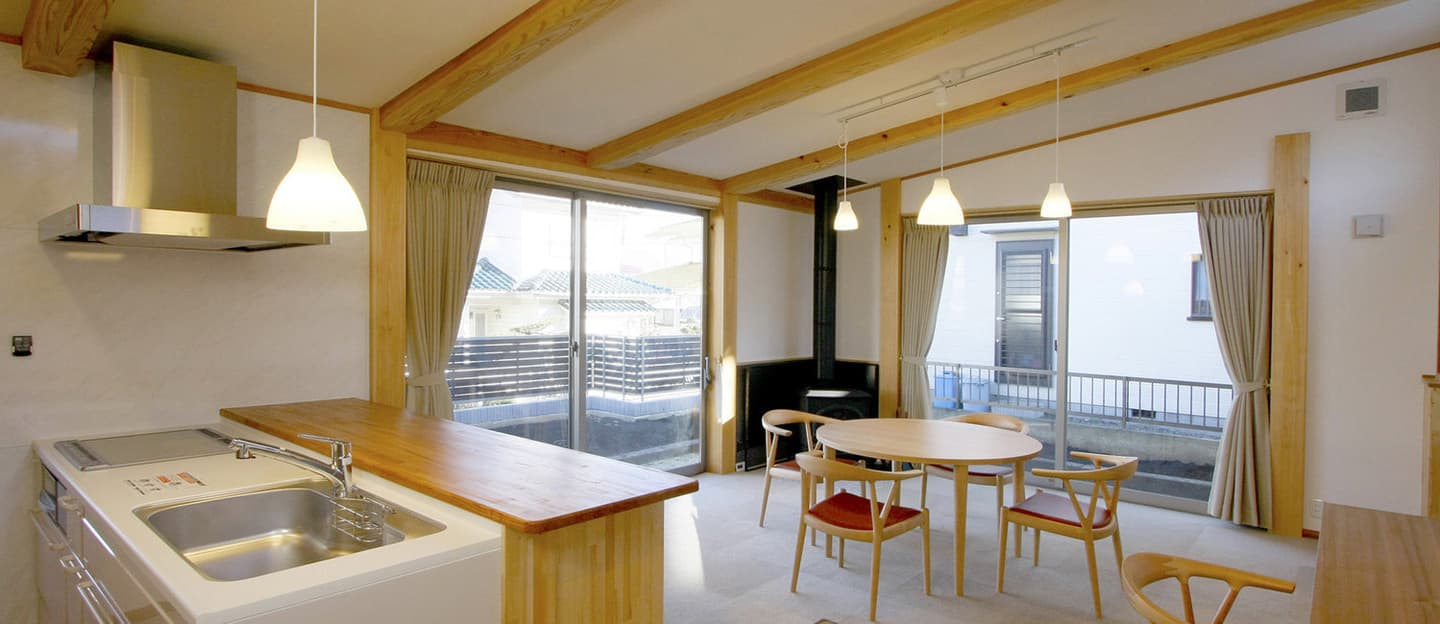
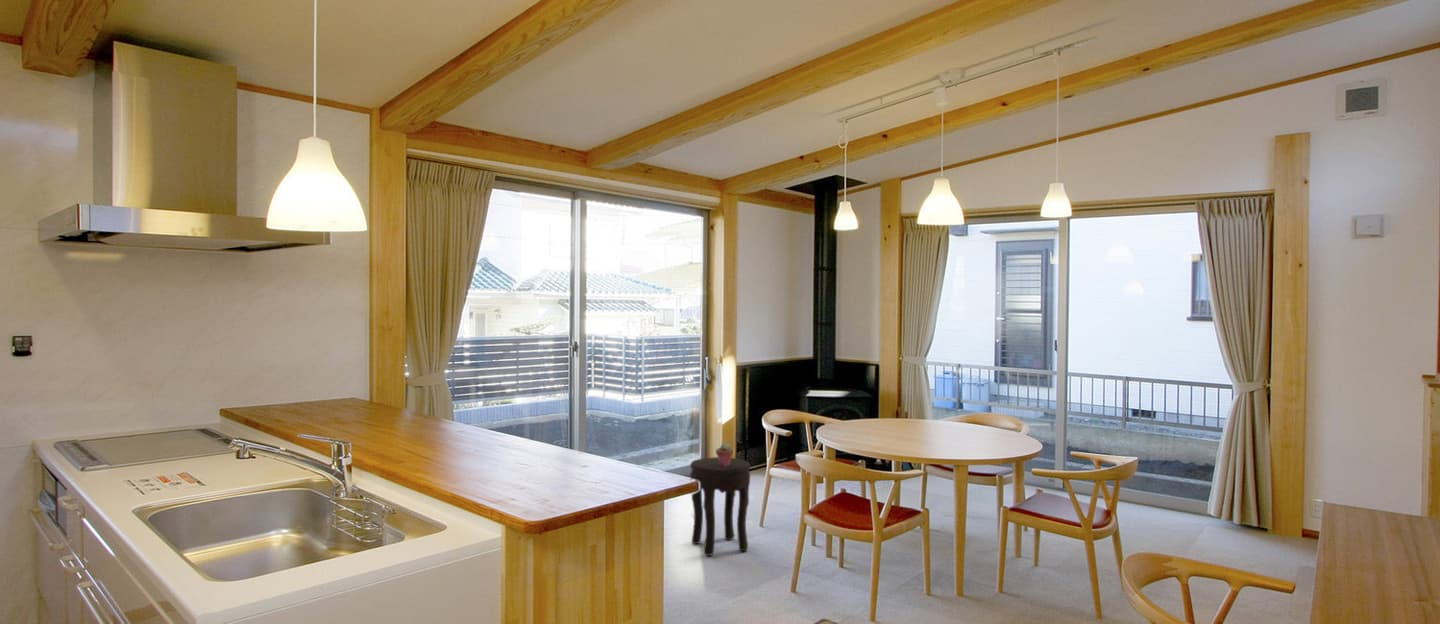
+ side table [689,456,751,557]
+ potted succulent [715,442,734,467]
